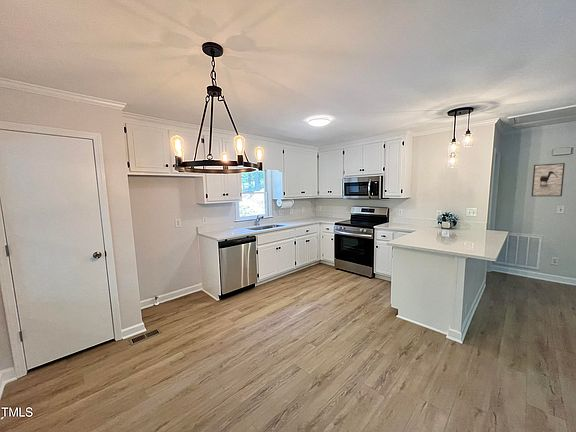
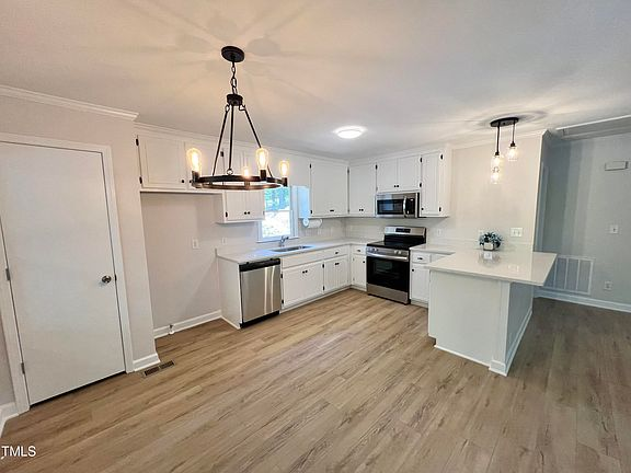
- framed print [531,162,566,197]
